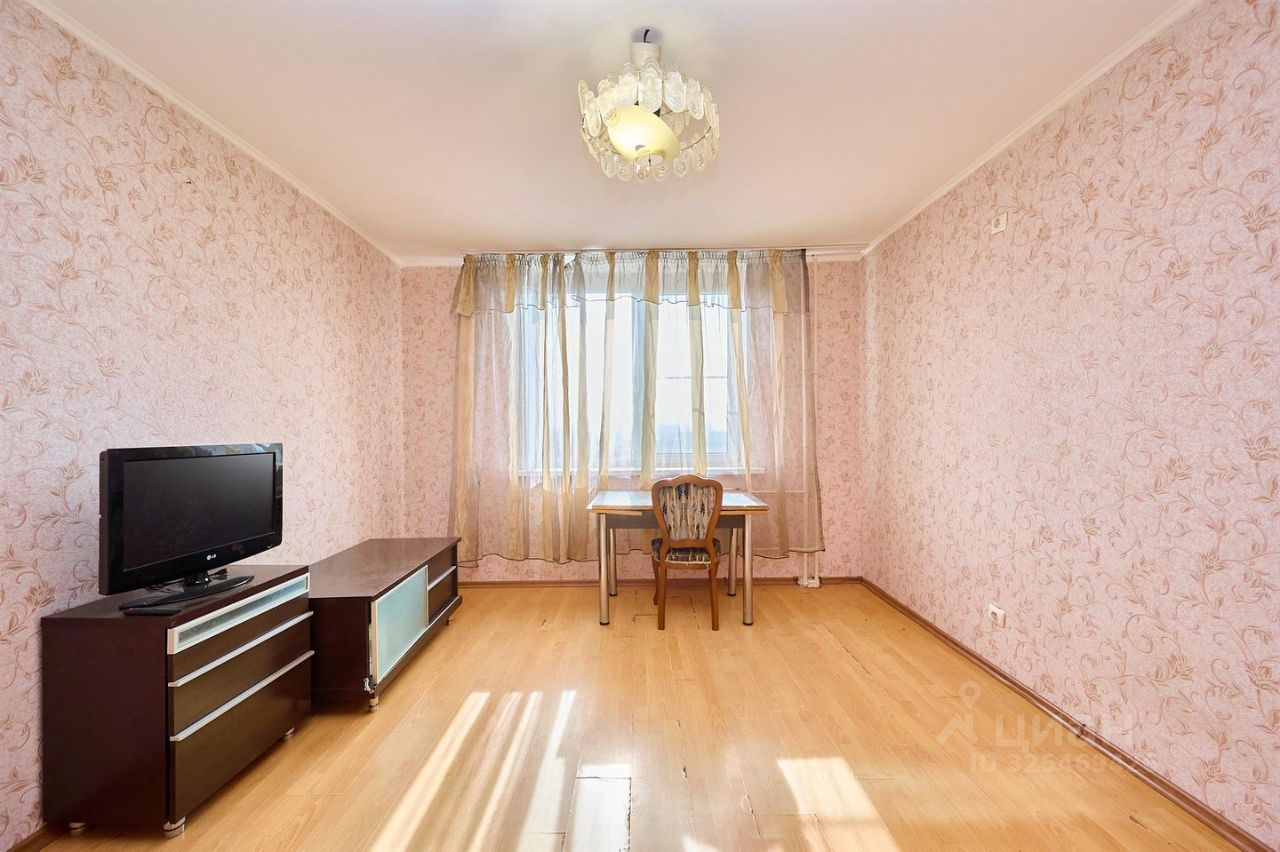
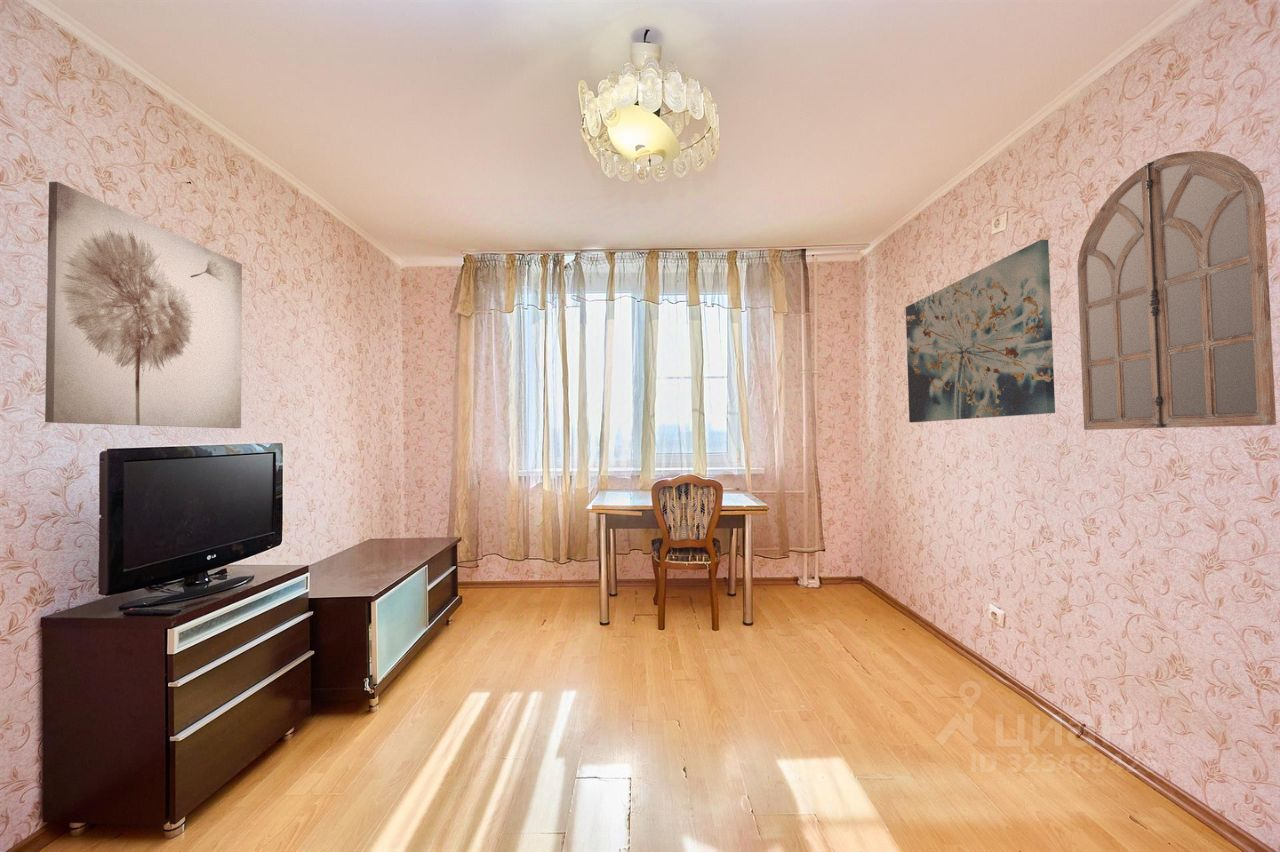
+ wall art [905,239,1056,423]
+ wall art [44,181,243,429]
+ home mirror [1077,150,1277,431]
